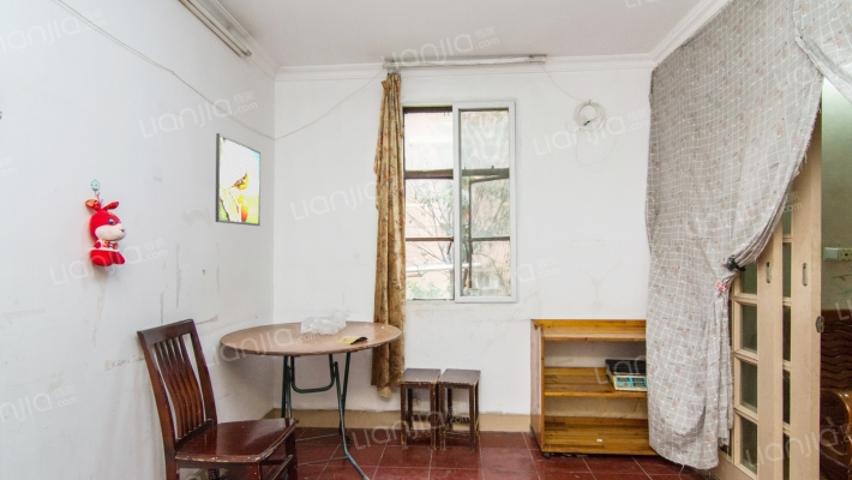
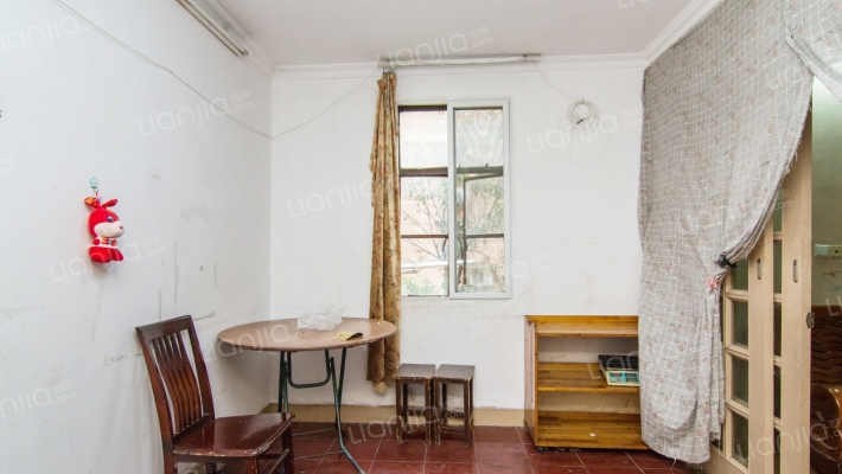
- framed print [214,132,262,227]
